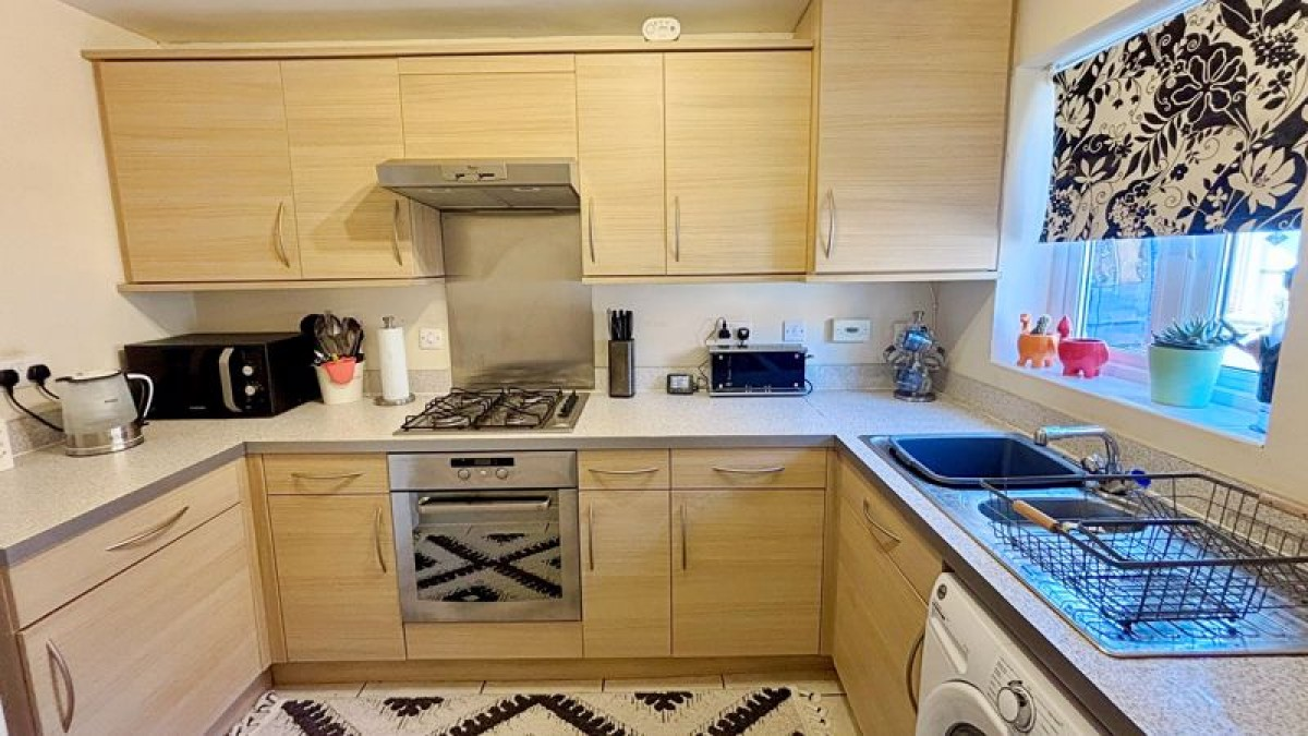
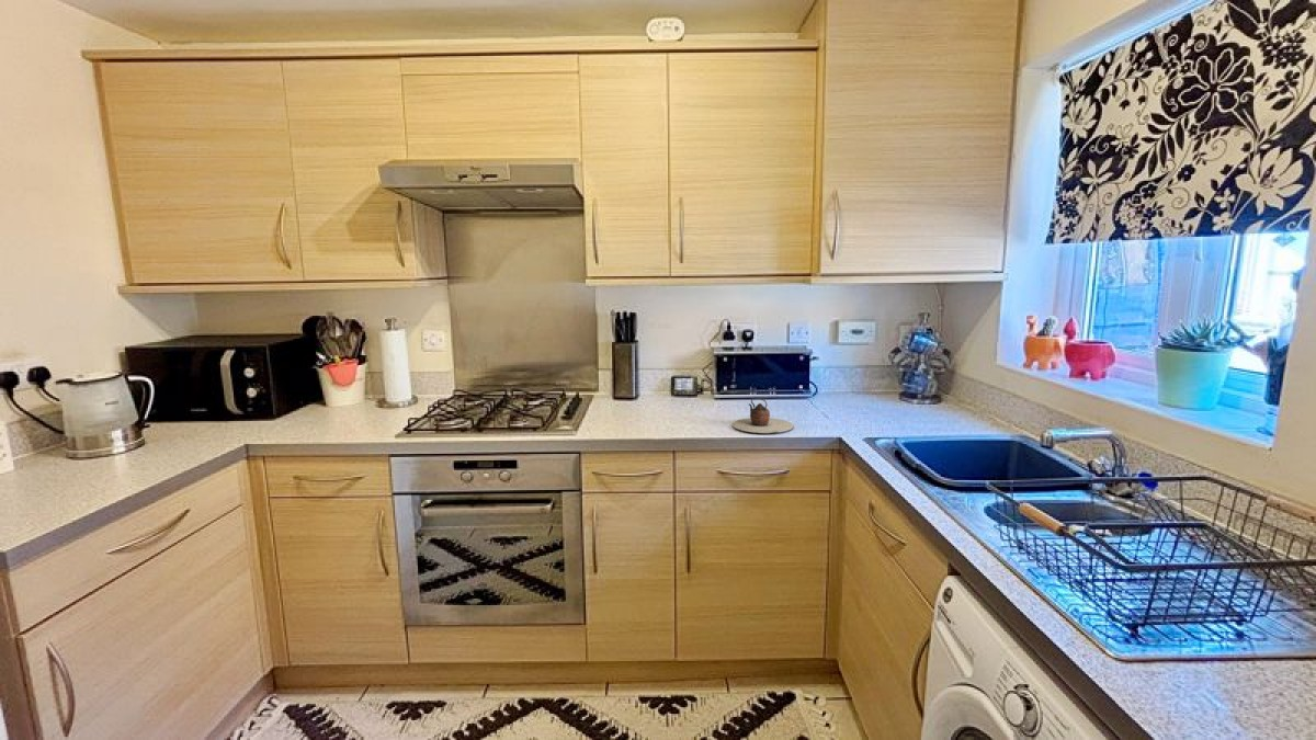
+ teapot [731,396,795,434]
